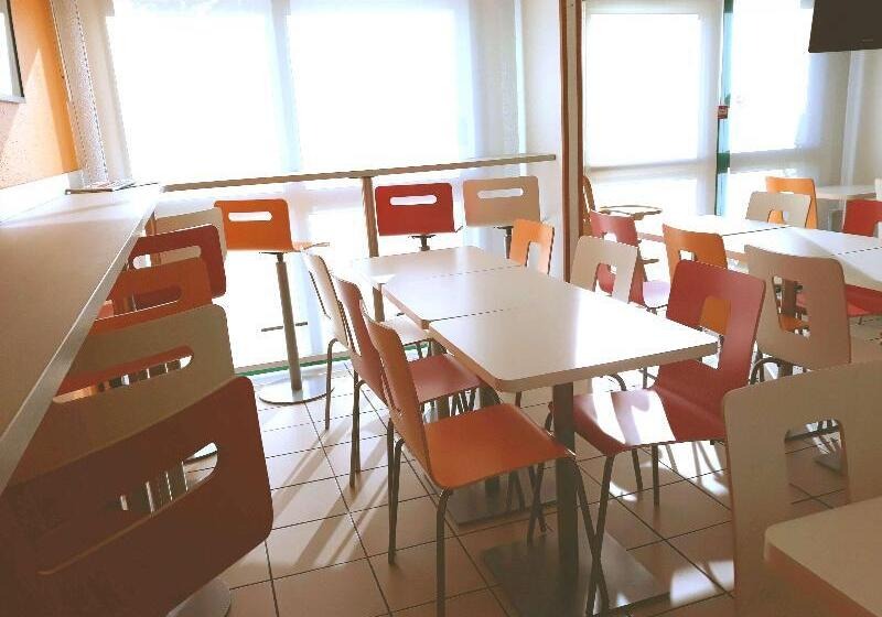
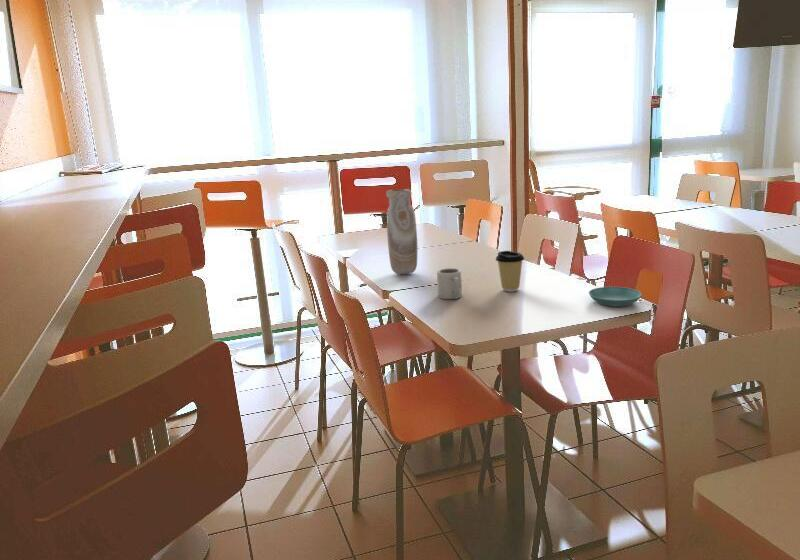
+ cup [436,267,463,300]
+ vase [385,188,418,275]
+ saucer [588,286,642,307]
+ coffee cup [495,250,525,293]
